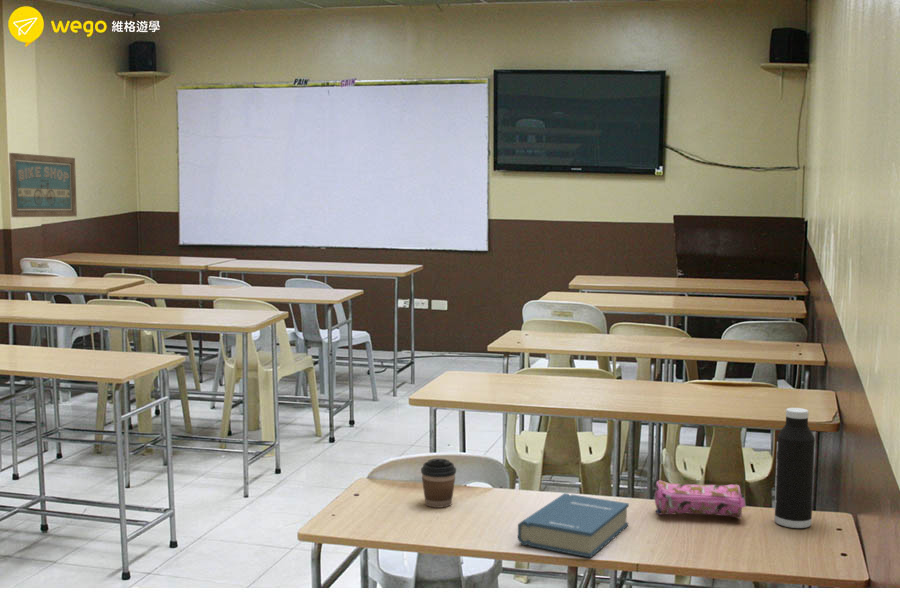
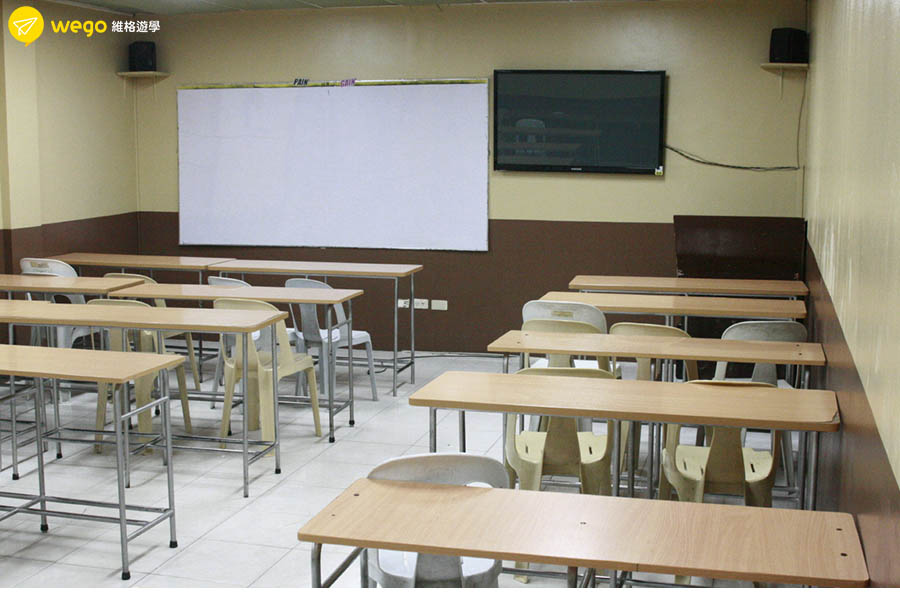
- hardback book [517,492,630,559]
- water bottle [774,407,816,529]
- coffee cup [420,458,457,509]
- pencil case [654,479,747,520]
- wall art [8,152,78,218]
